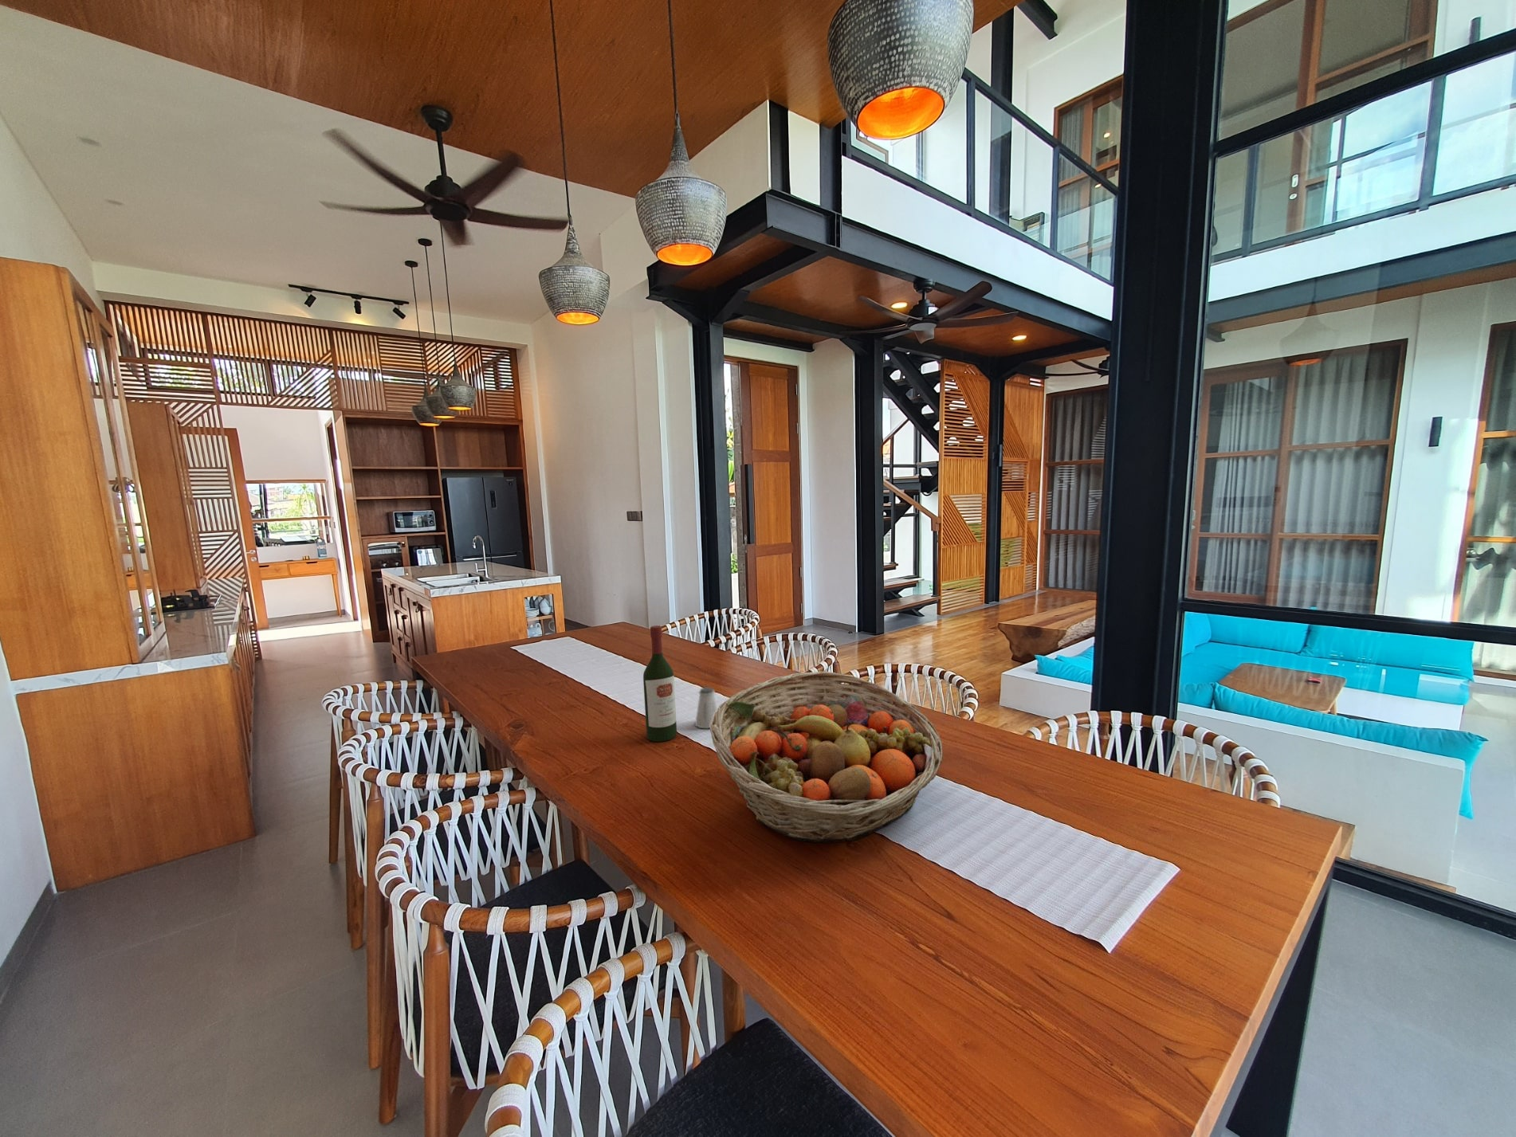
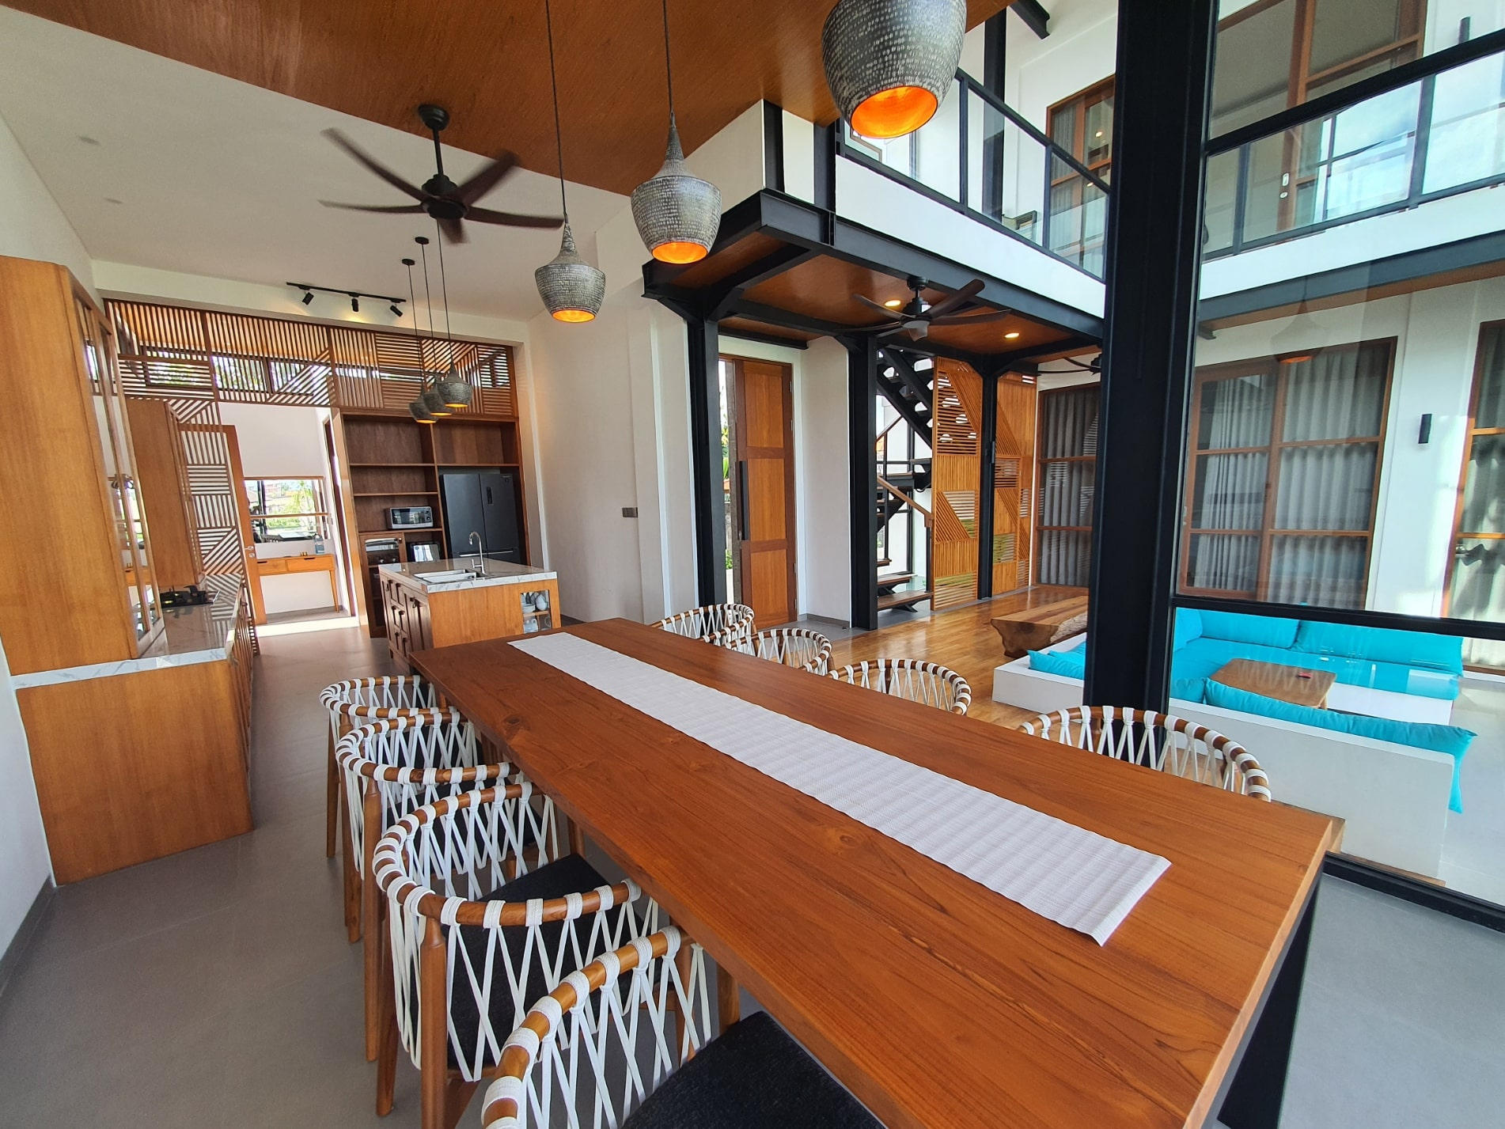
- saltshaker [694,686,718,729]
- fruit basket [710,671,944,843]
- wine bottle [643,625,677,743]
